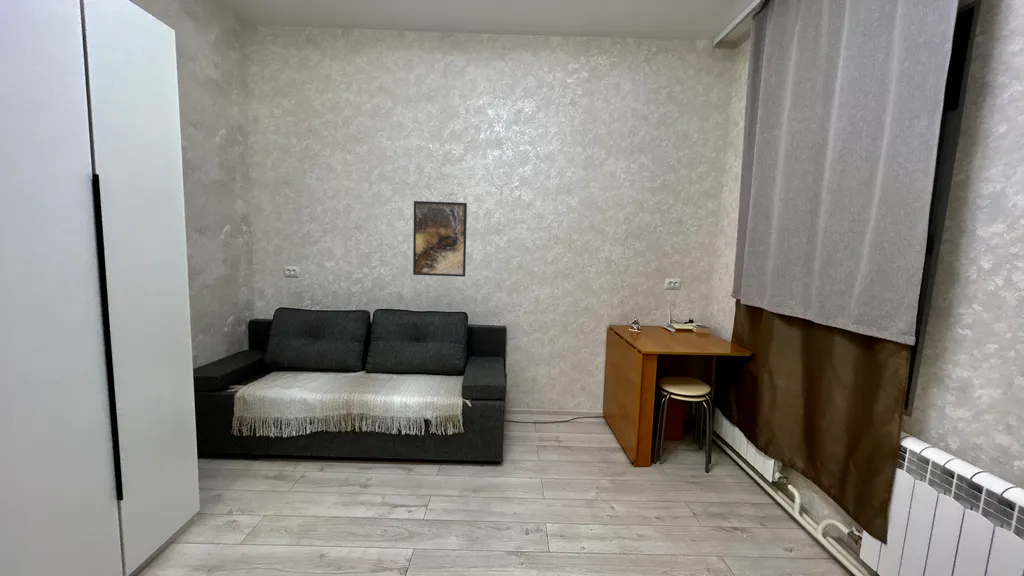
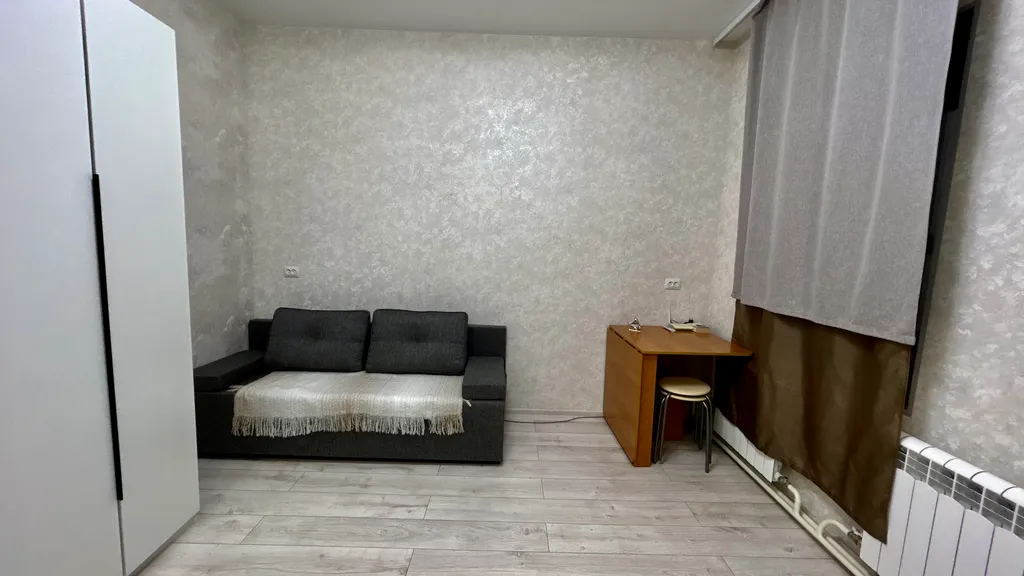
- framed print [412,200,468,278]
